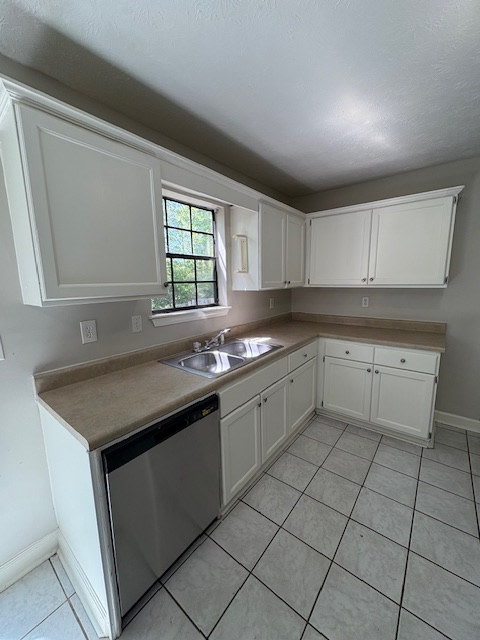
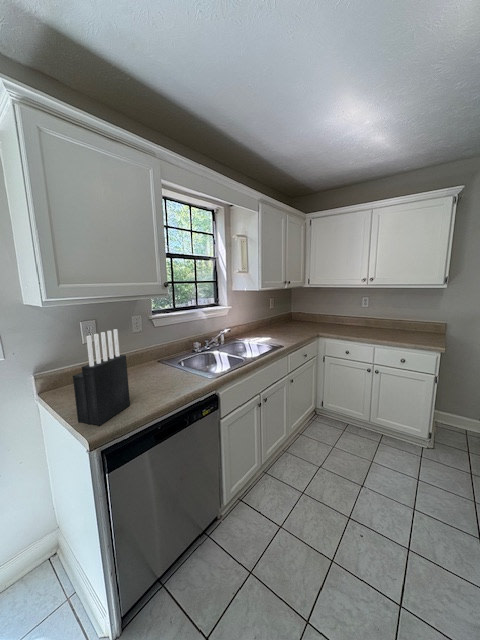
+ knife block [72,328,131,427]
